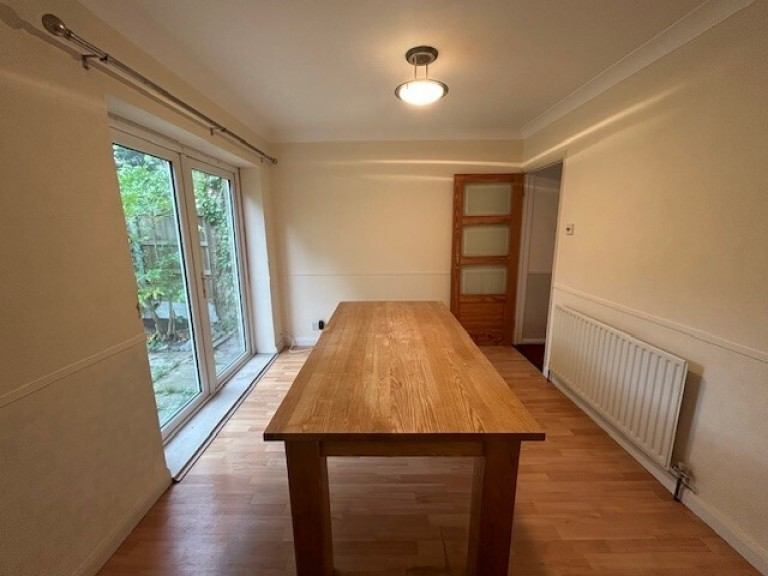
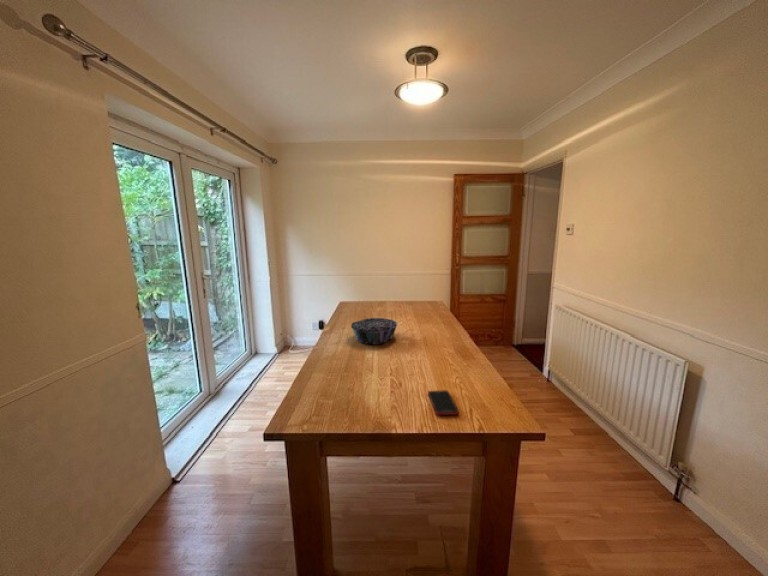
+ decorative bowl [350,317,398,345]
+ cell phone [427,389,460,416]
